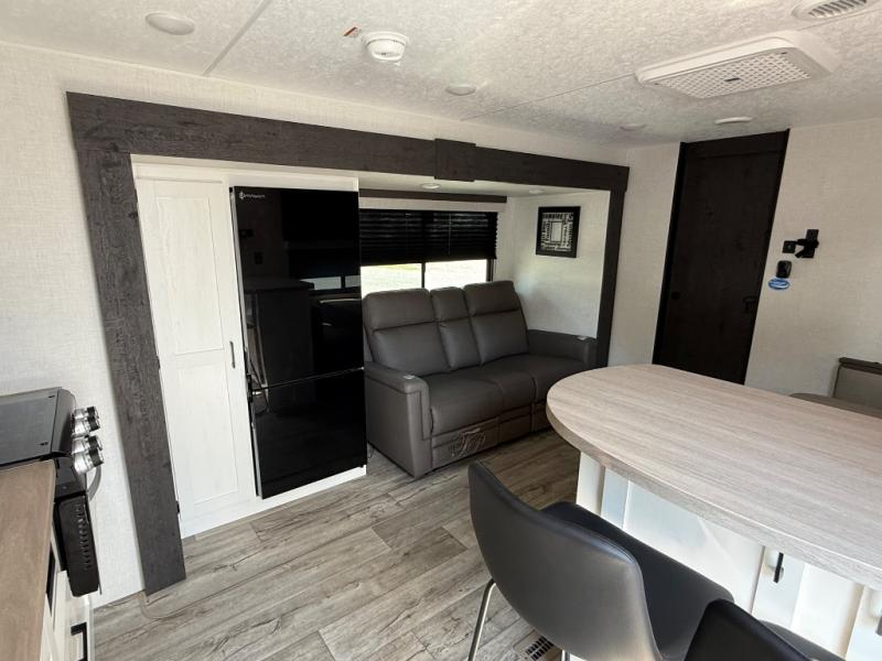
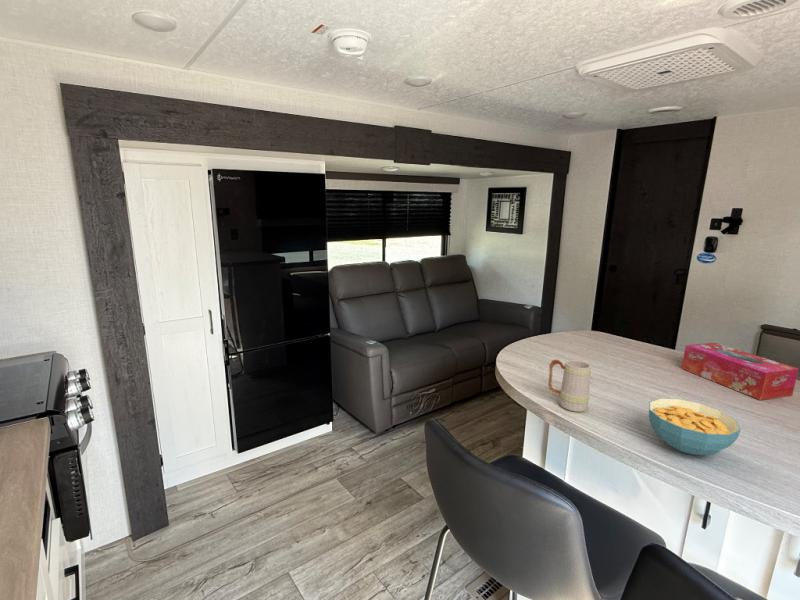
+ mug [547,359,592,413]
+ tissue box [681,342,800,401]
+ cereal bowl [648,397,742,456]
